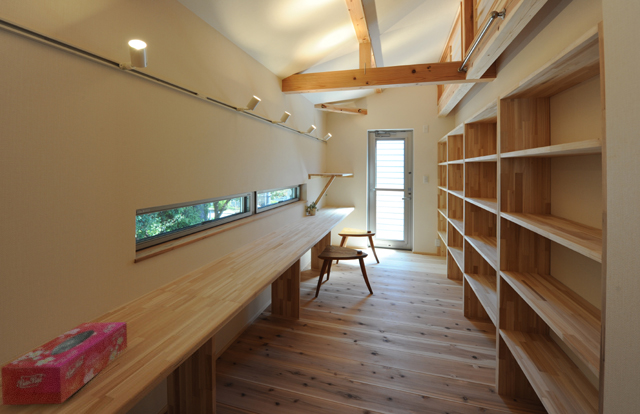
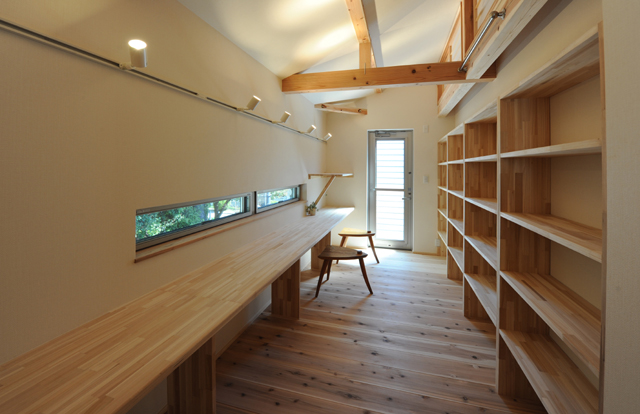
- tissue box [0,321,128,406]
